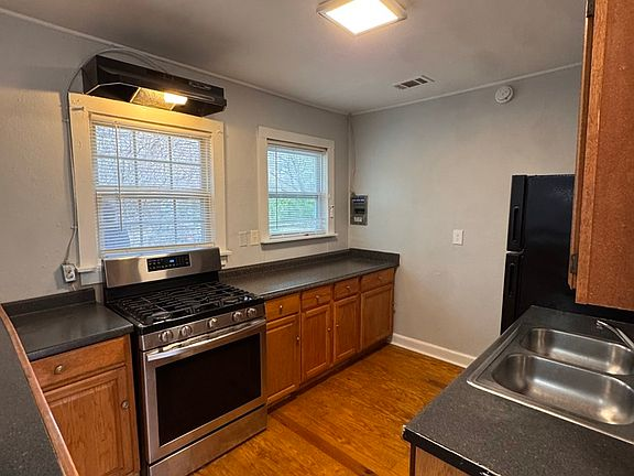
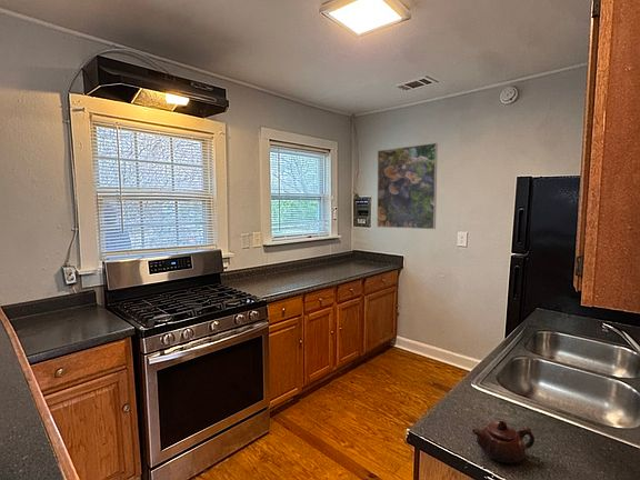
+ teapot [471,419,536,464]
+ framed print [376,142,439,230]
